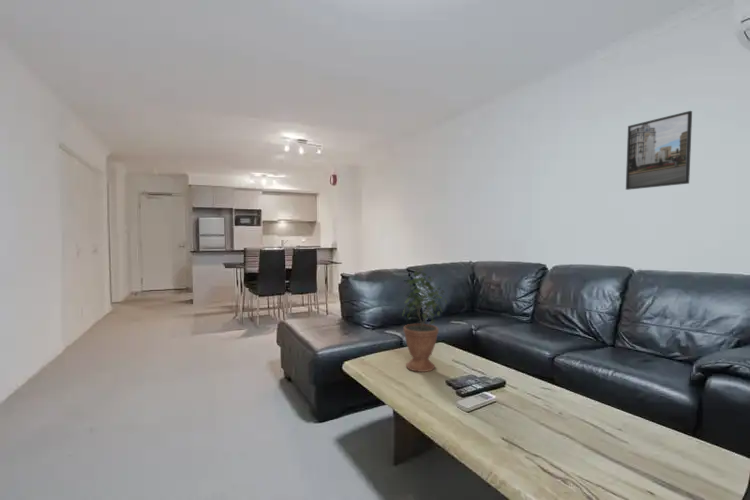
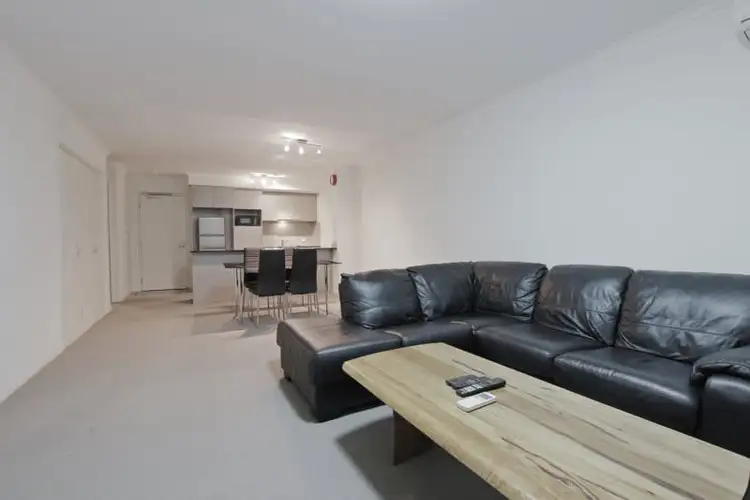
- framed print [625,110,693,191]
- potted plant [402,267,448,373]
